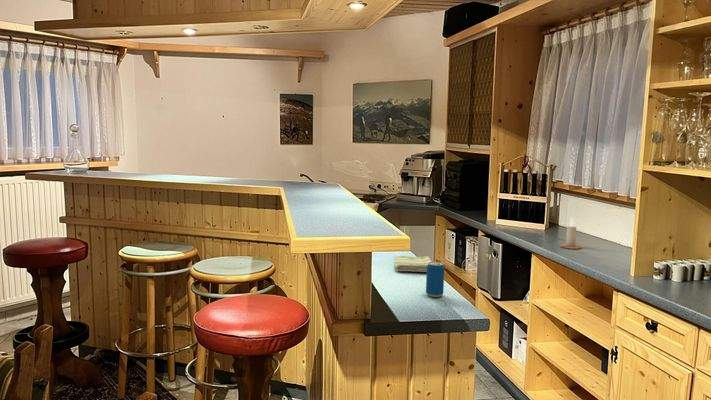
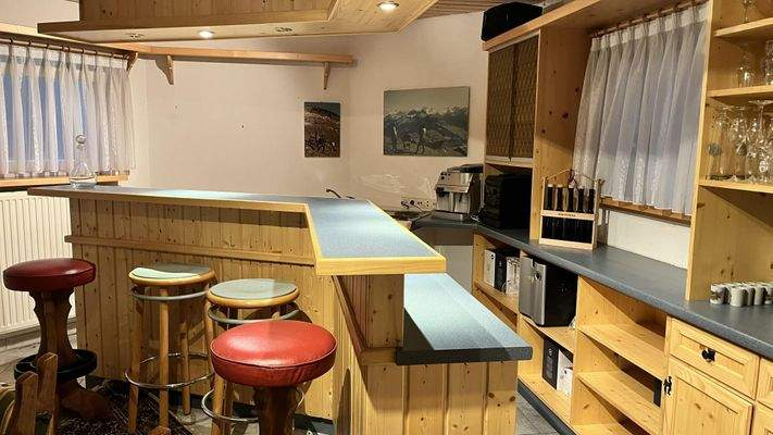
- beverage can [425,261,445,298]
- candle [559,218,582,250]
- dish towel [393,255,433,273]
